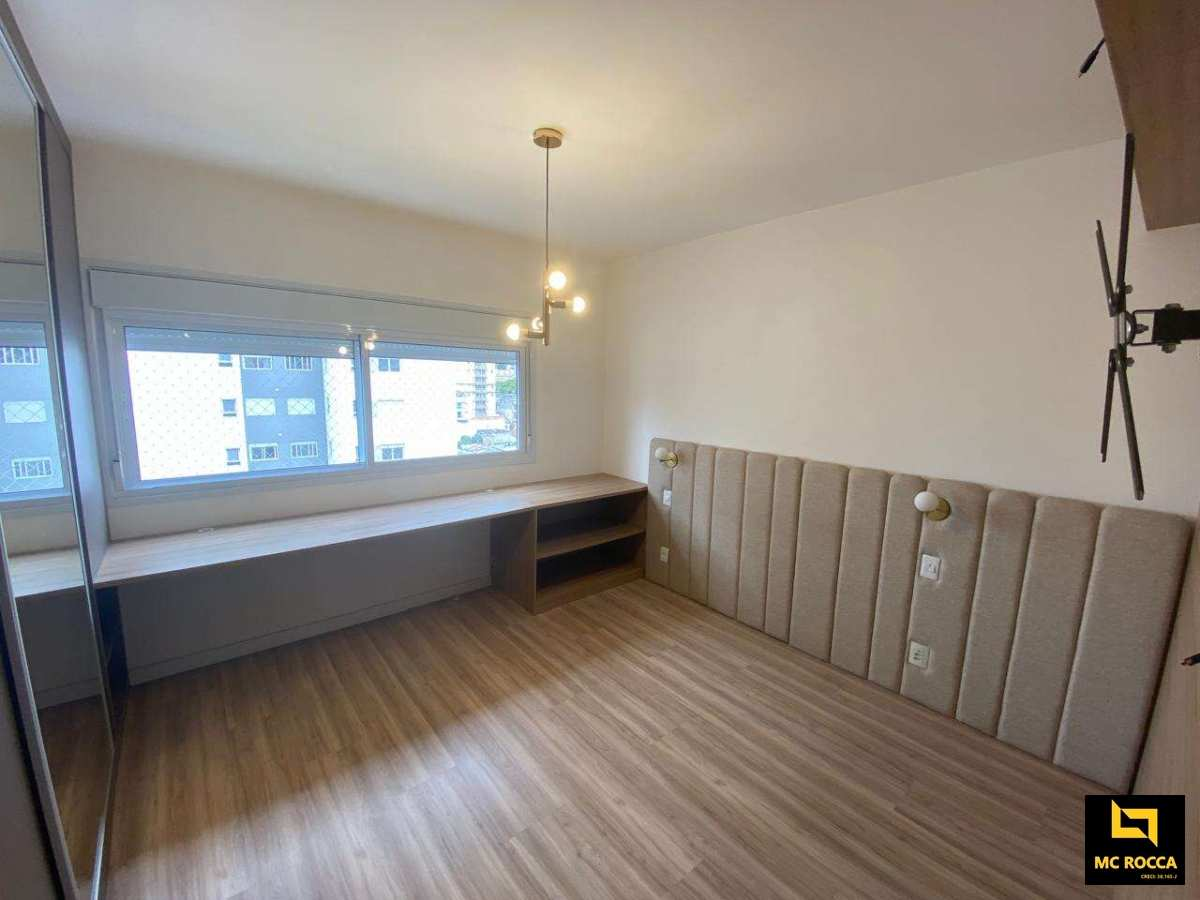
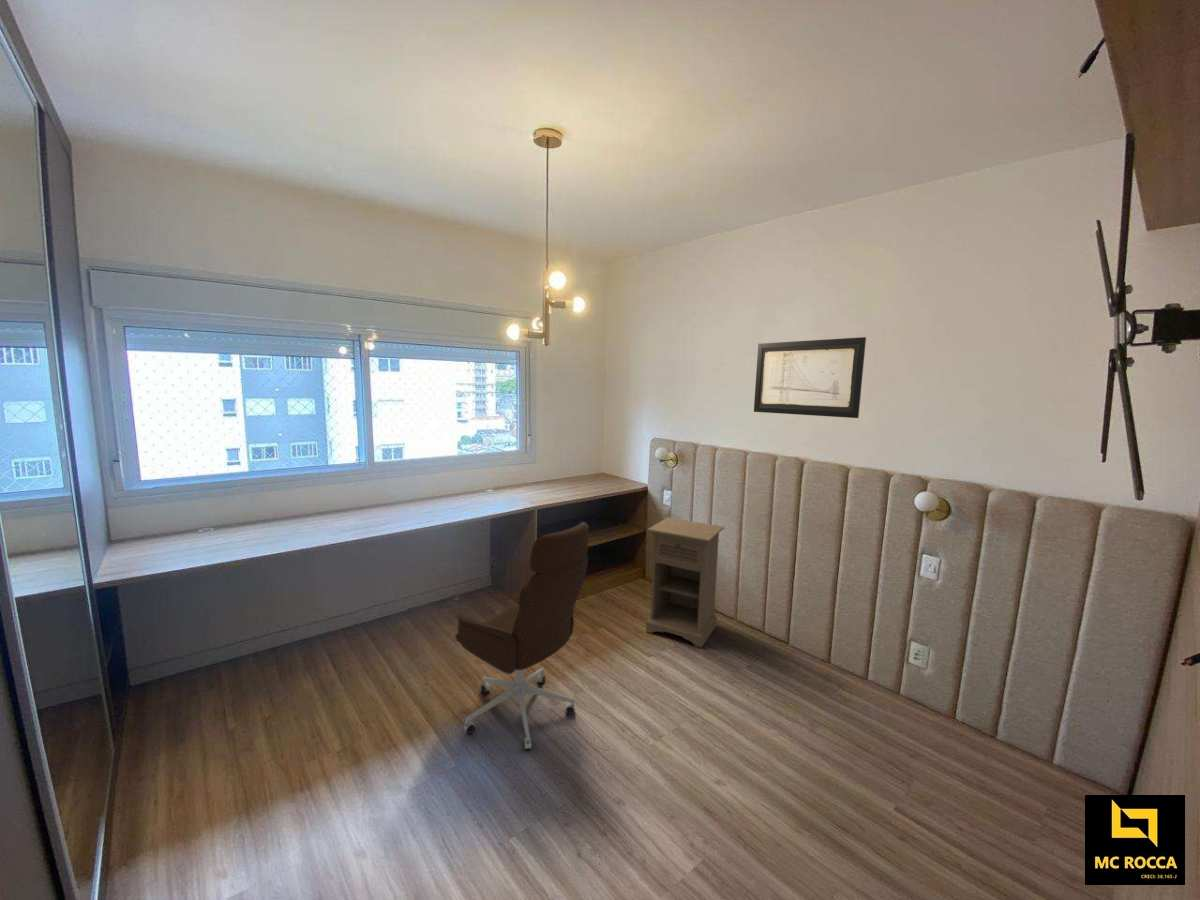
+ wall art [753,336,867,419]
+ nightstand [645,516,725,649]
+ office chair [454,521,590,751]
